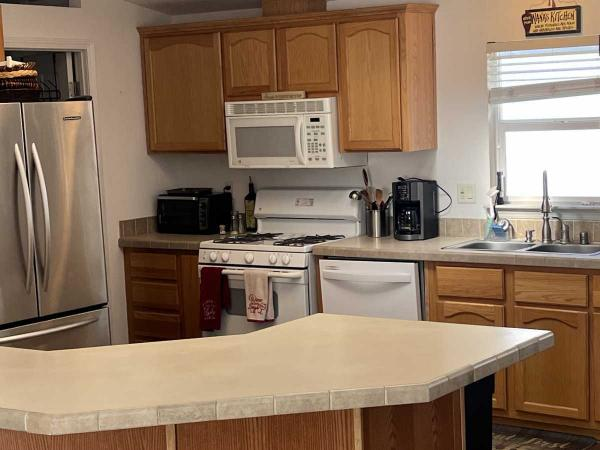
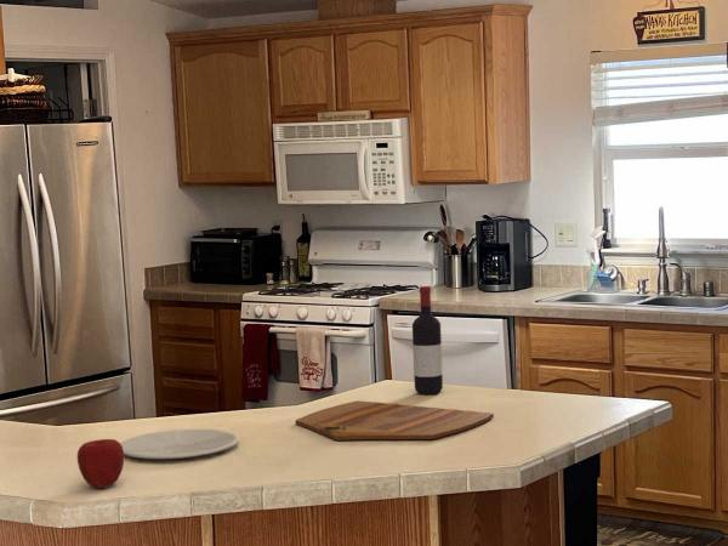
+ apple [76,438,125,489]
+ plate [120,428,240,460]
+ cutting board [294,399,495,442]
+ wine bottle [411,285,444,396]
